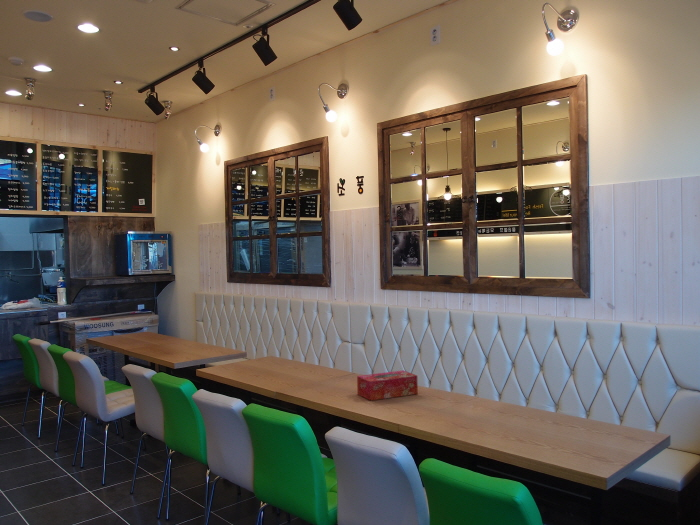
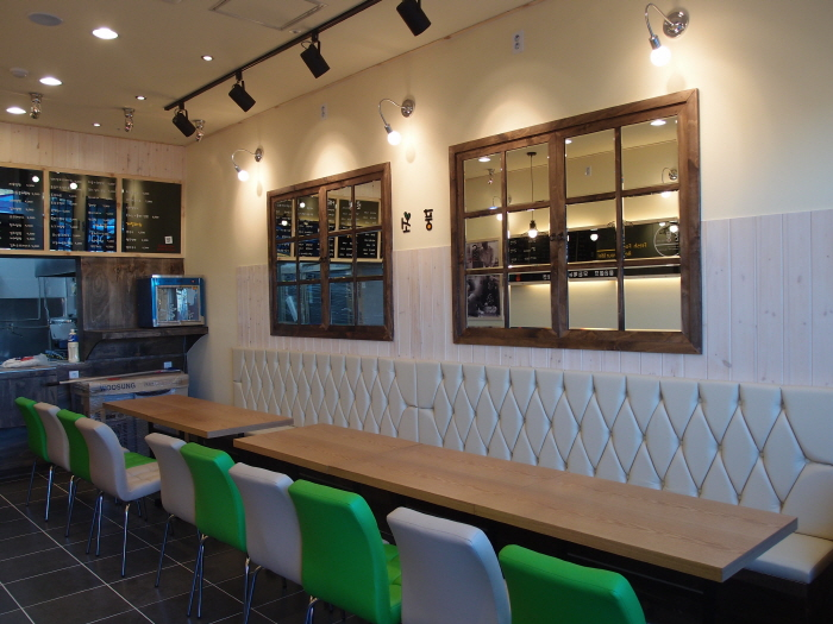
- tissue box [356,370,419,402]
